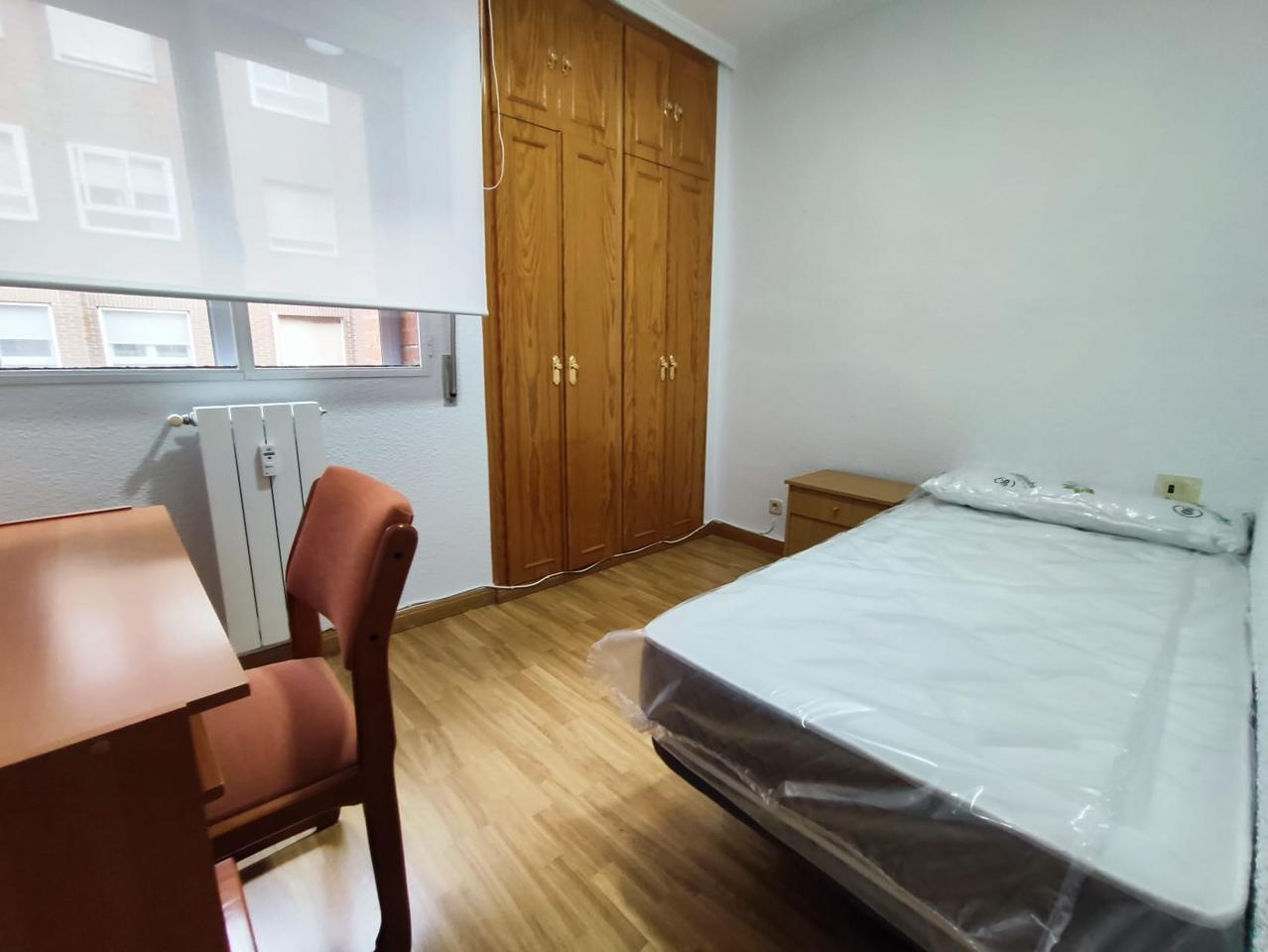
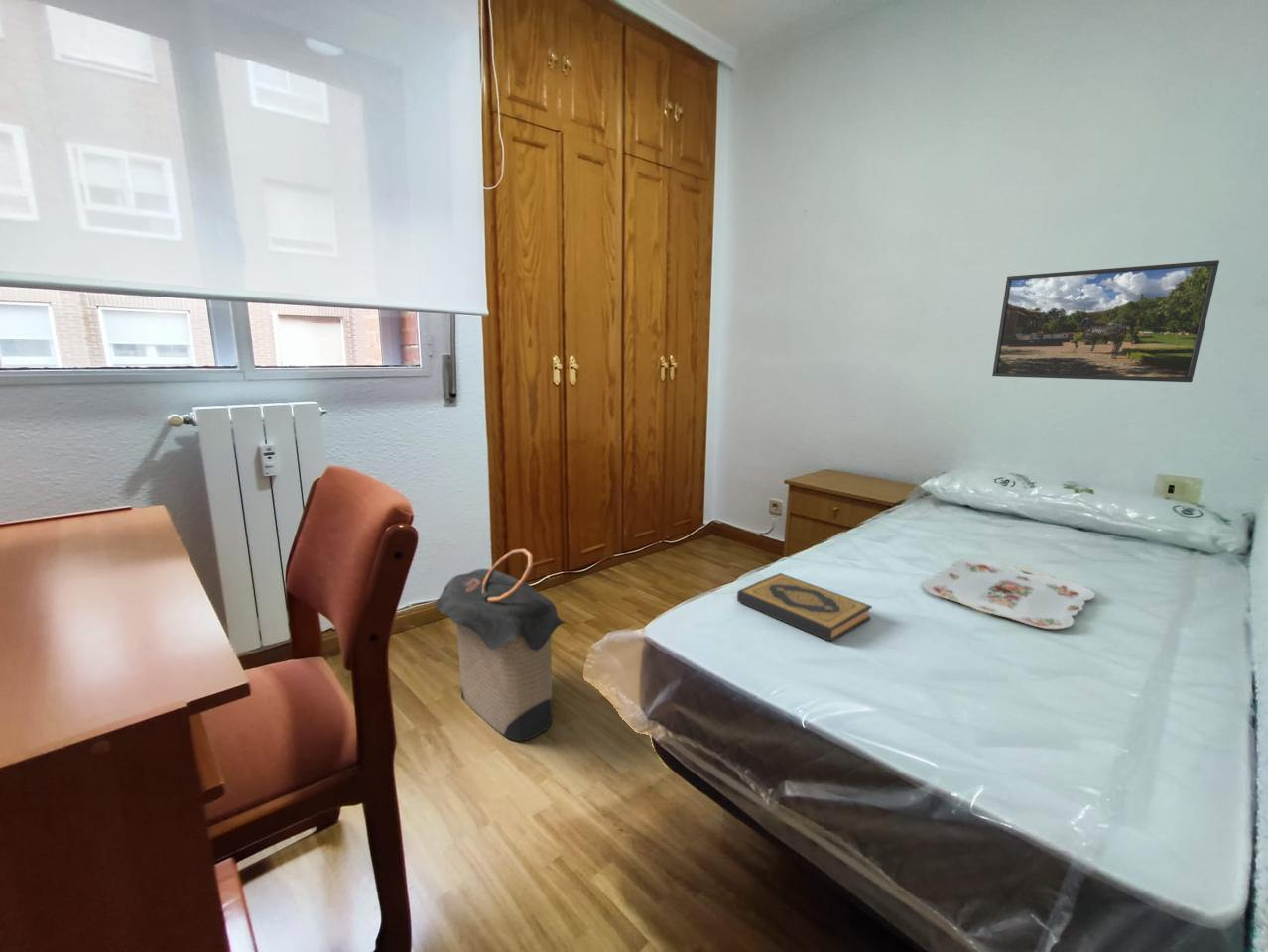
+ serving tray [923,558,1096,630]
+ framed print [991,259,1220,383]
+ laundry hamper [435,548,568,742]
+ hardback book [736,572,873,643]
